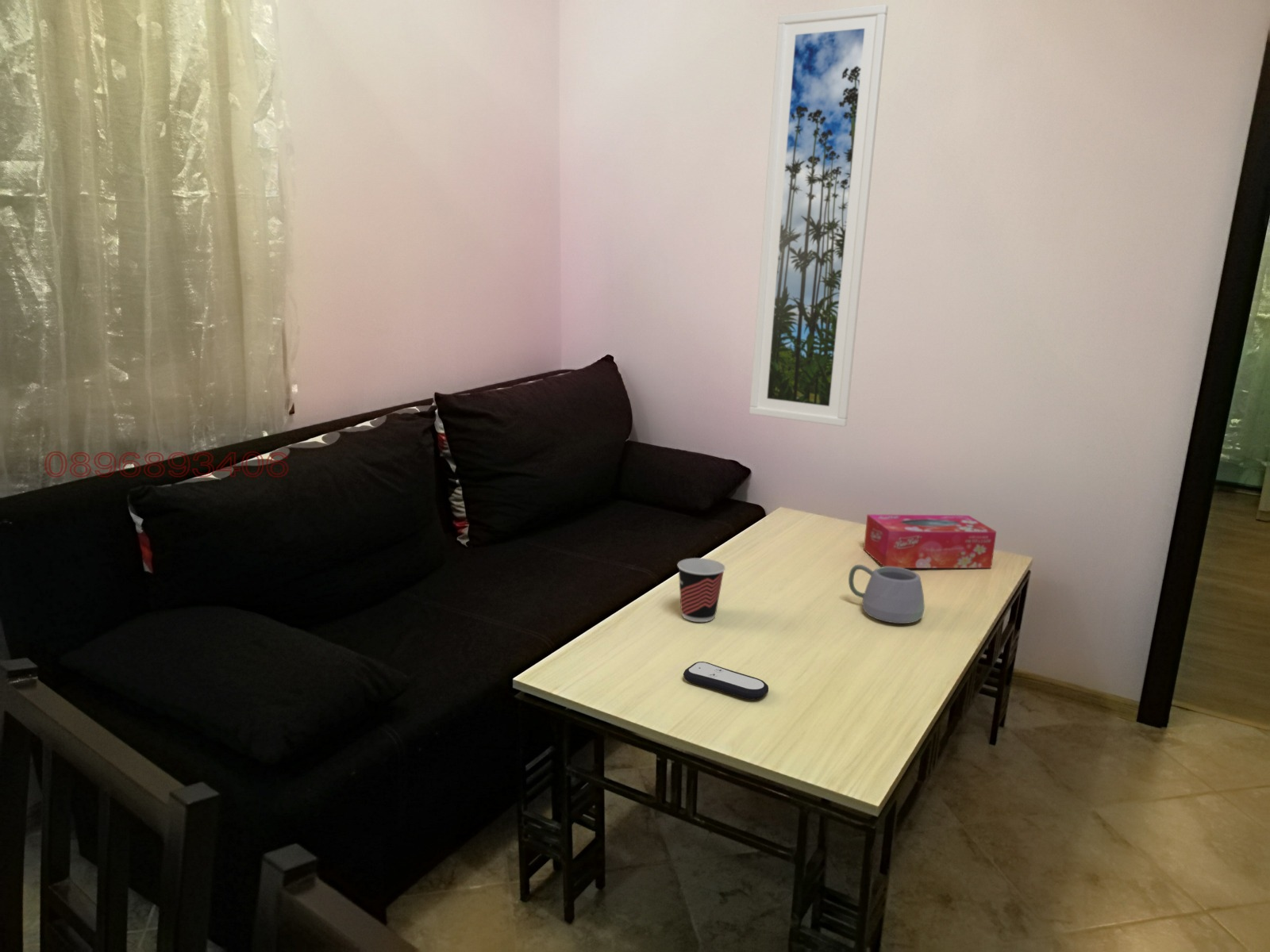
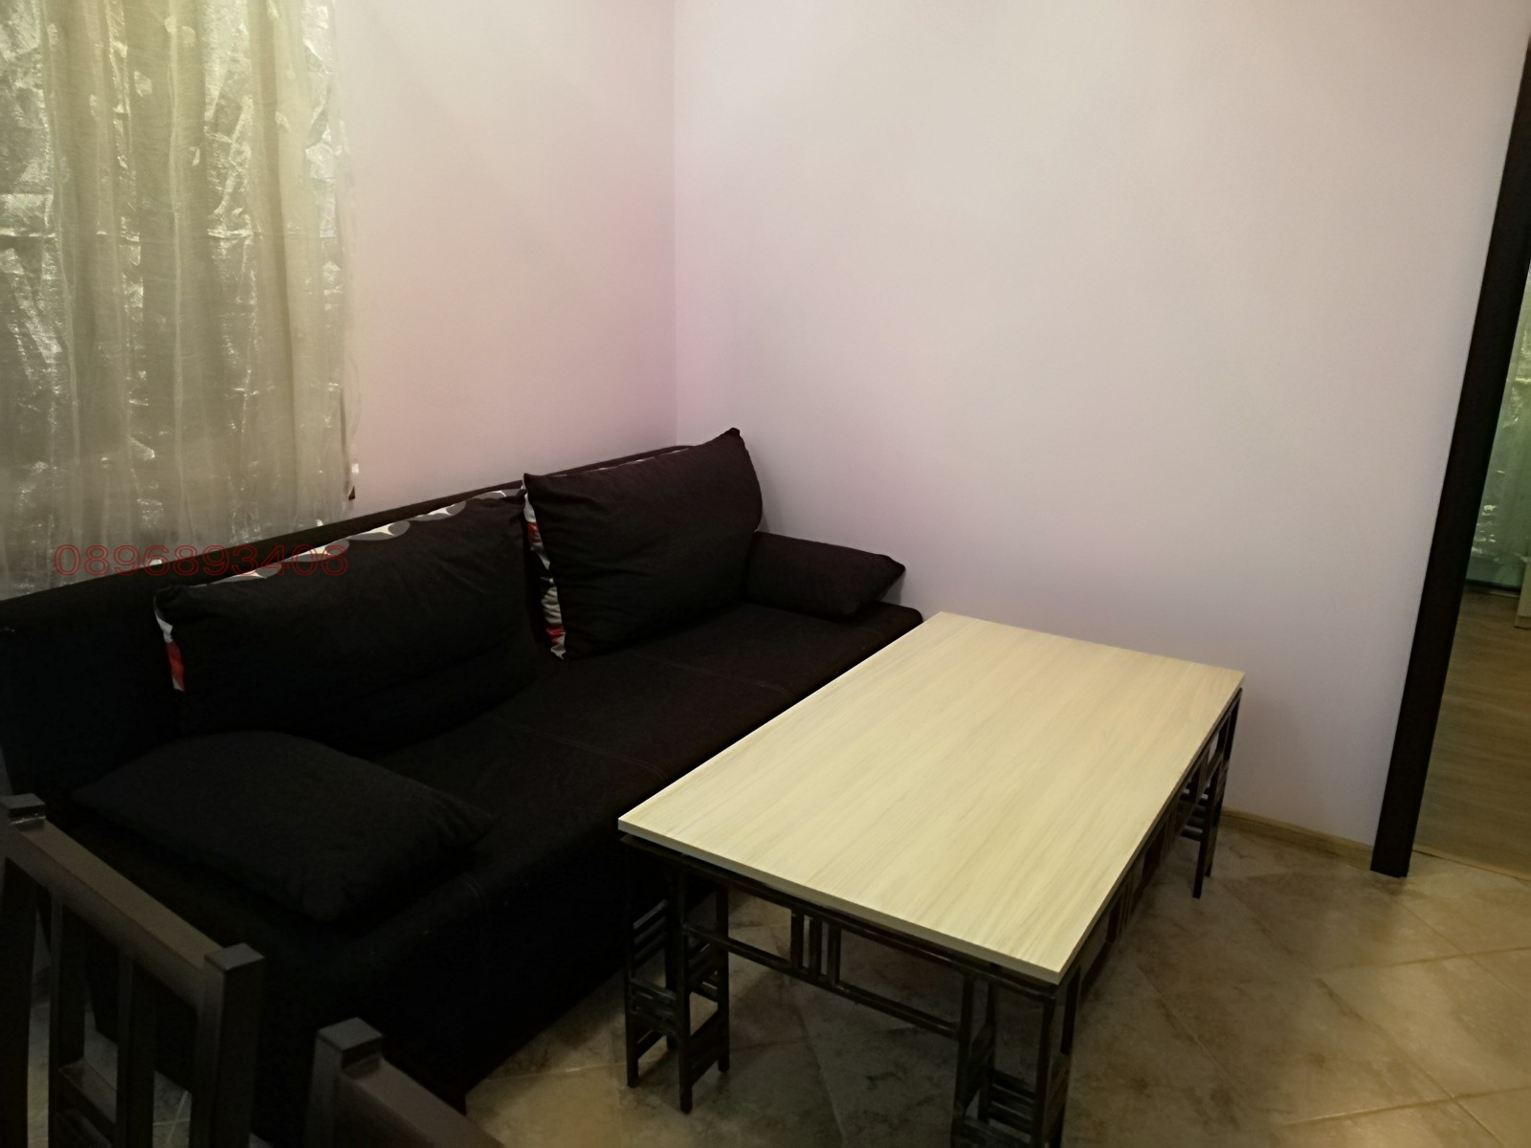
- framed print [749,3,889,428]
- tissue box [863,513,997,569]
- remote control [683,661,769,701]
- mug [848,564,926,624]
- cup [677,558,726,623]
